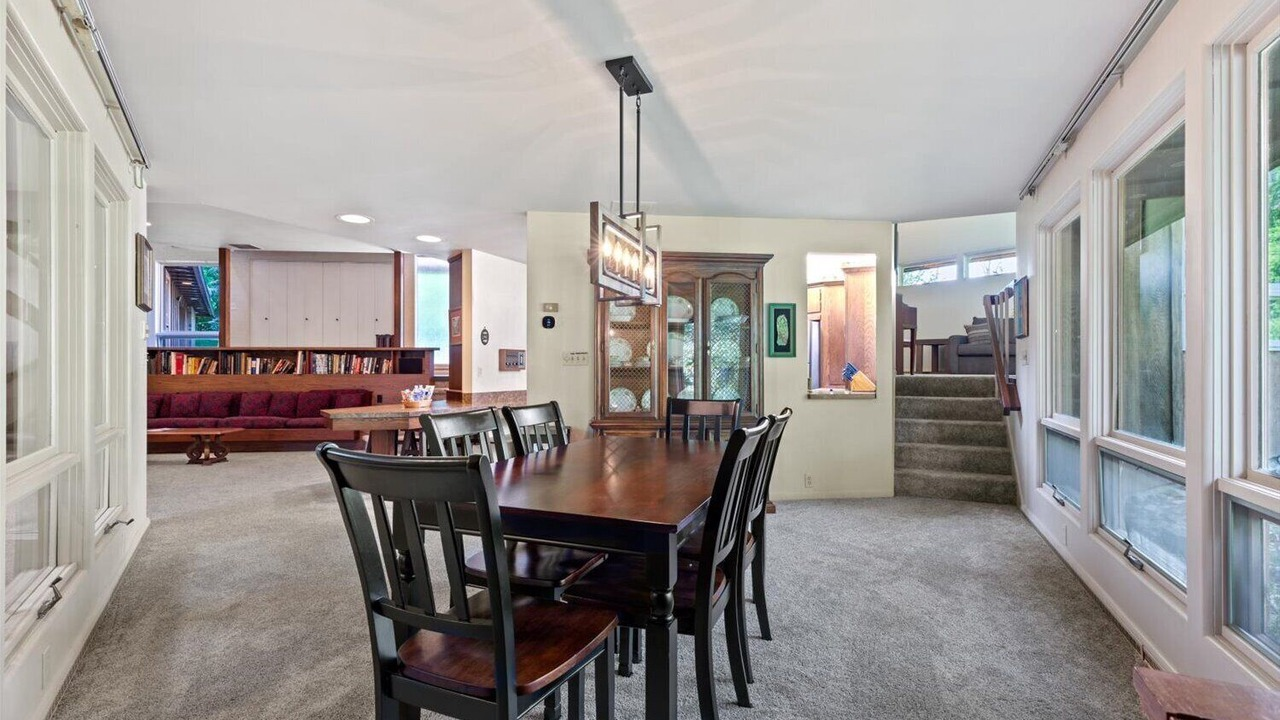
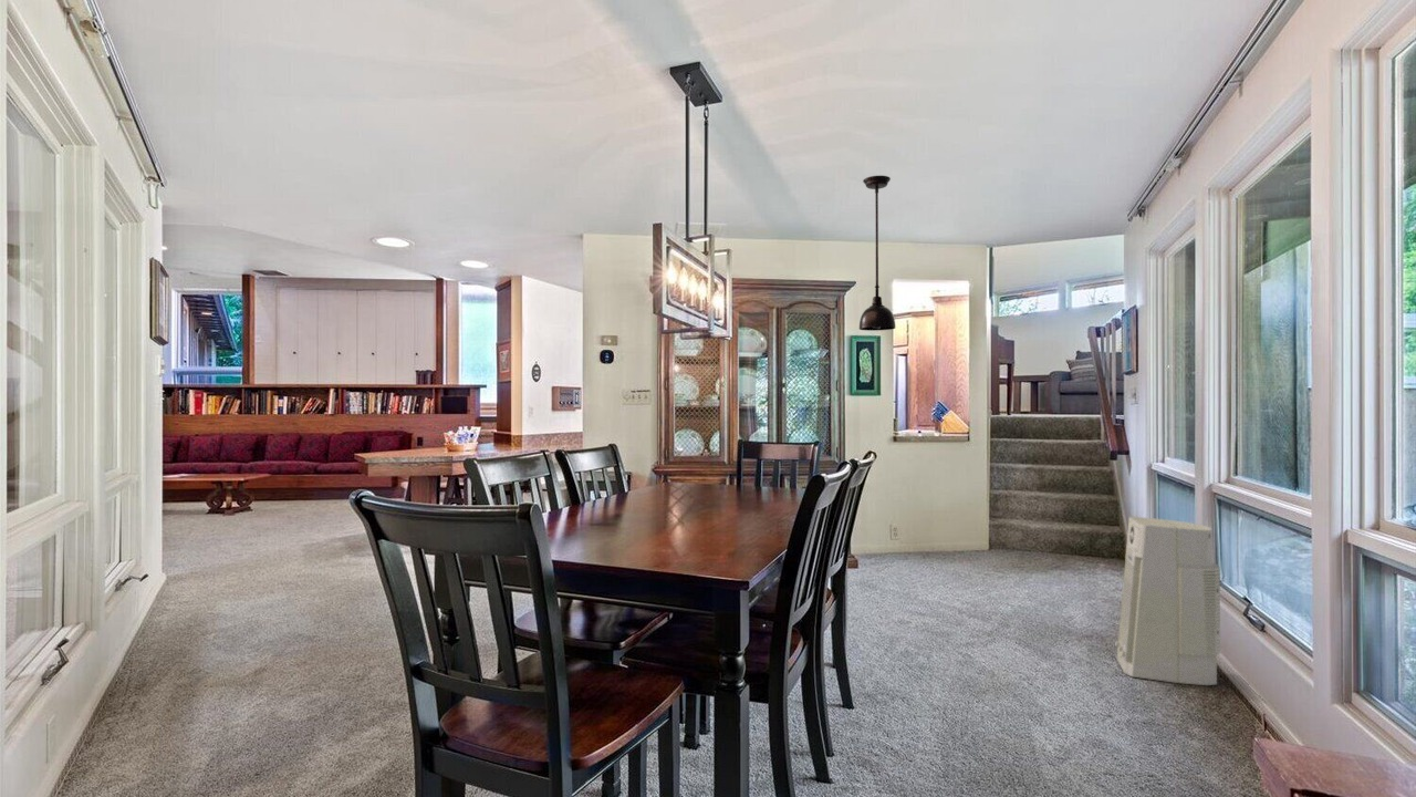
+ light fixture [858,175,896,332]
+ air purifier [1115,516,1221,686]
